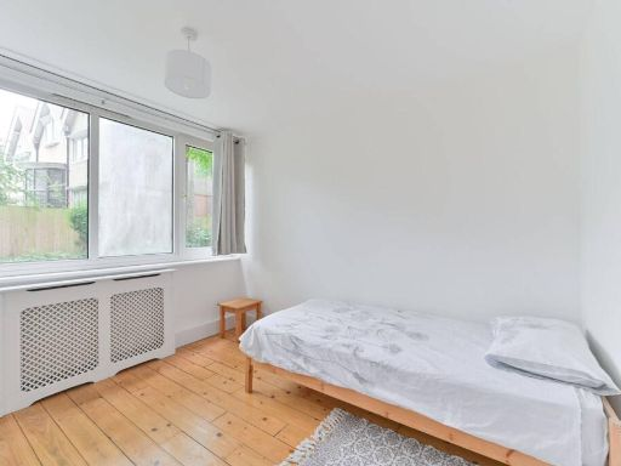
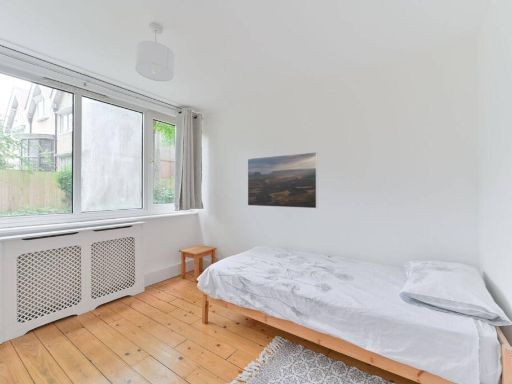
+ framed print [247,151,318,209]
